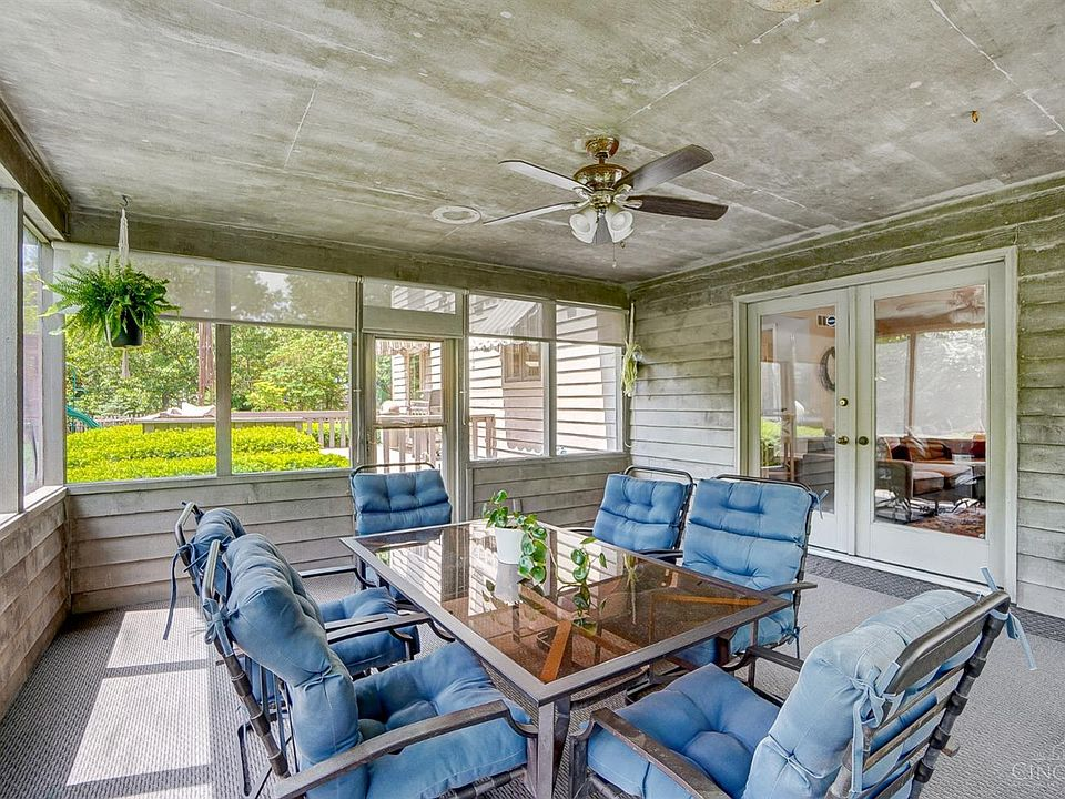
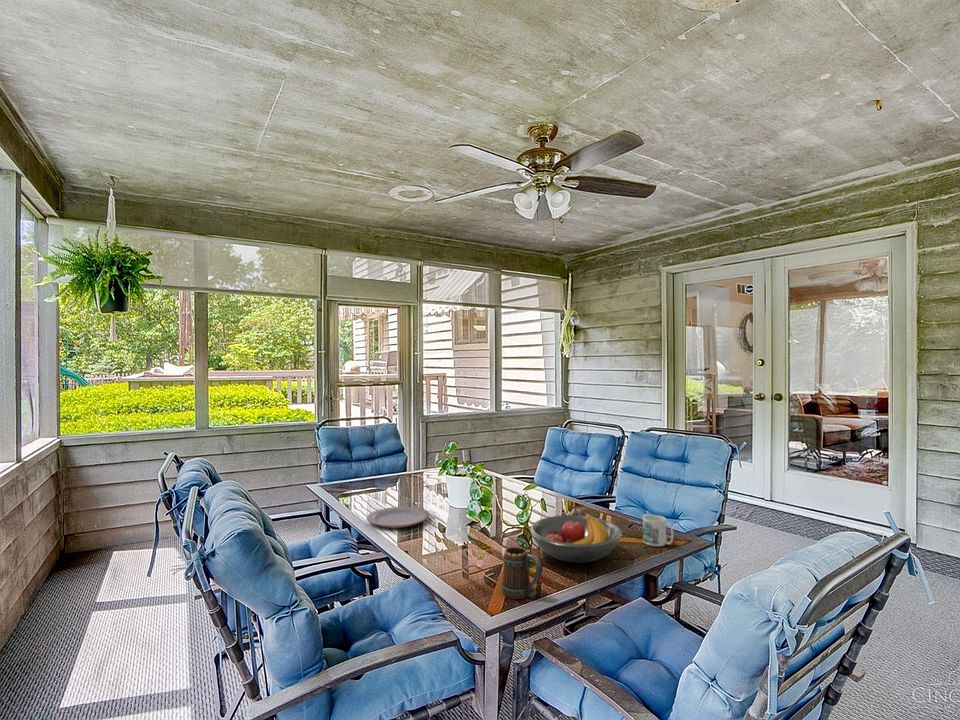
+ plate [366,506,430,529]
+ mug [642,514,675,547]
+ fruit bowl [529,511,623,564]
+ mug [500,545,542,600]
